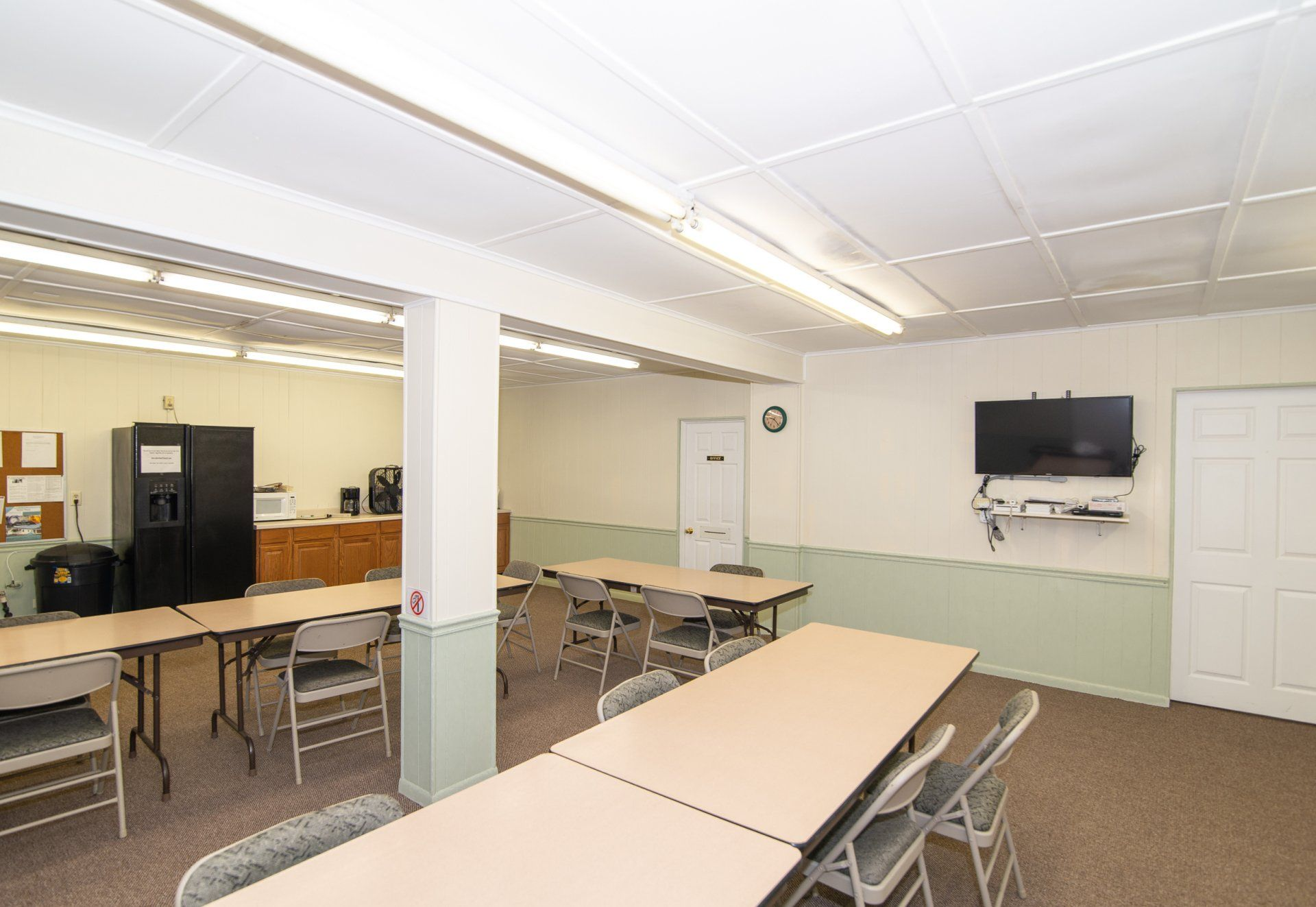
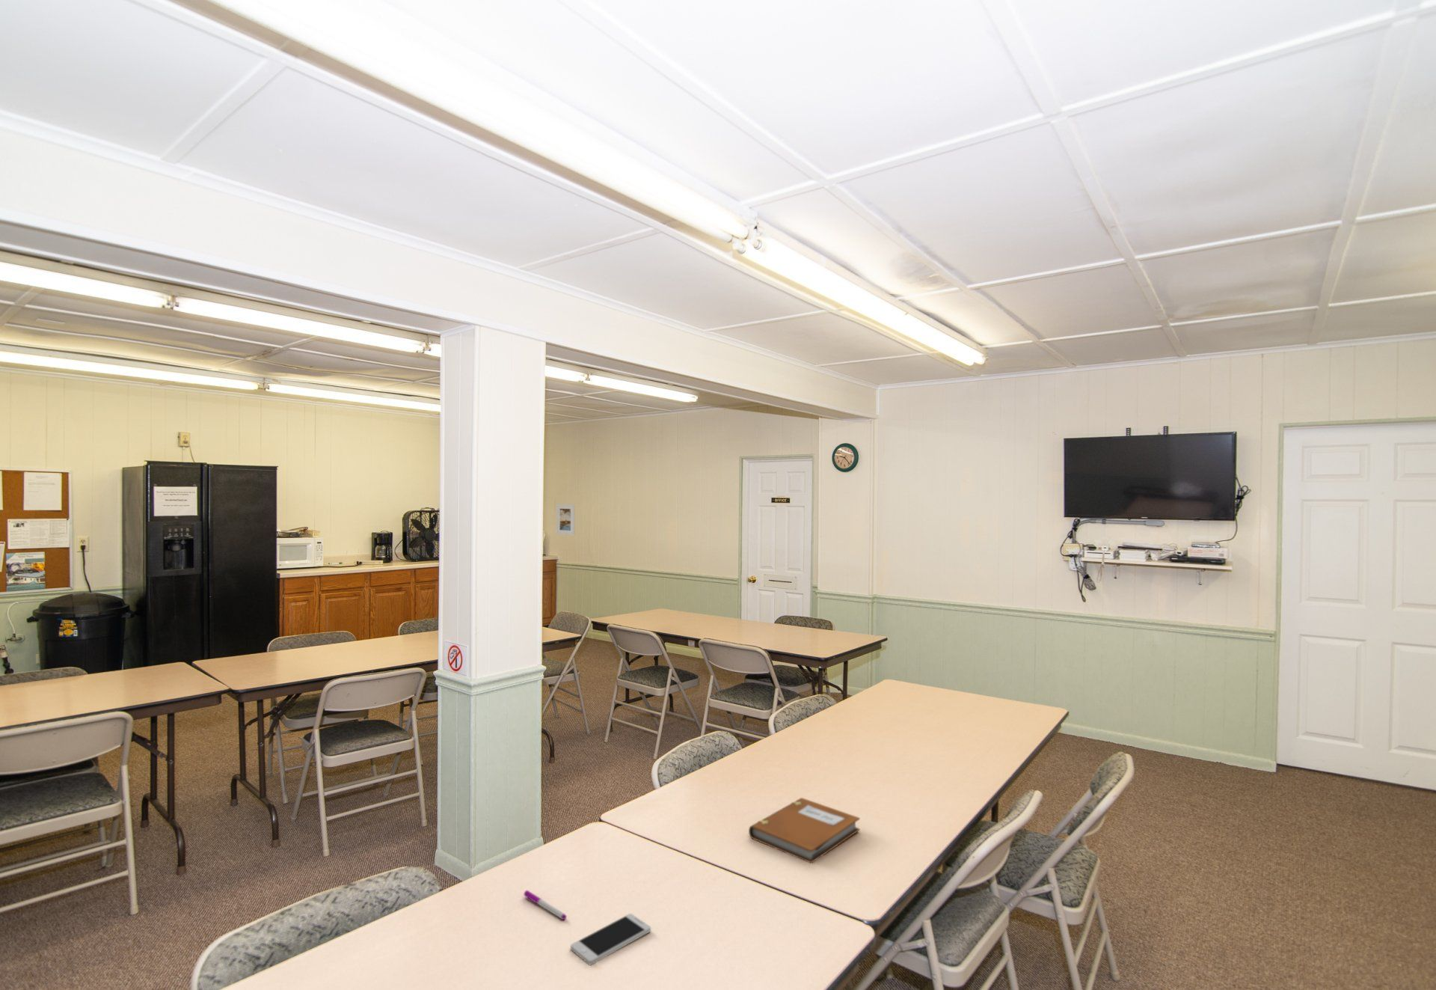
+ smartphone [570,913,651,965]
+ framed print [555,503,575,536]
+ pen [523,890,567,920]
+ notebook [747,797,861,864]
